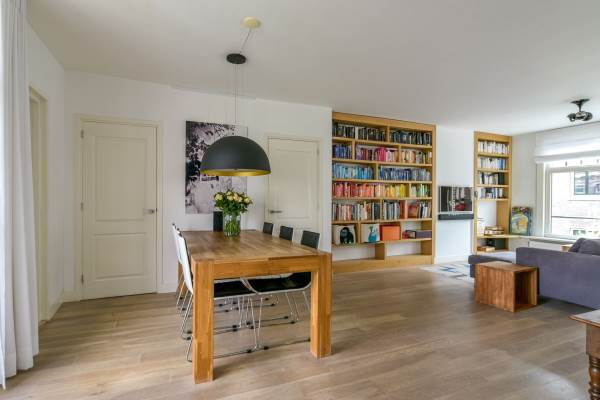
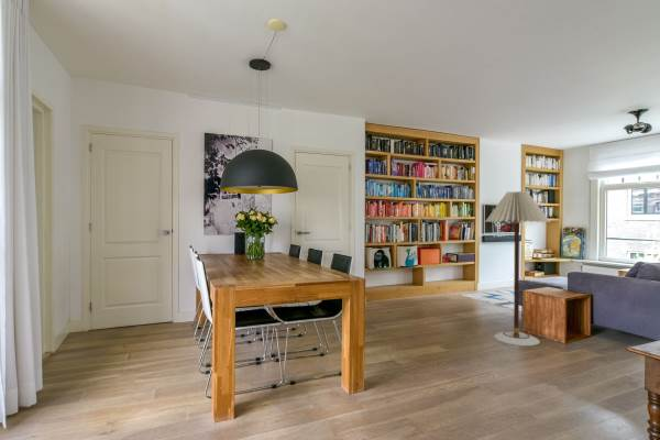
+ floor lamp [484,190,551,346]
